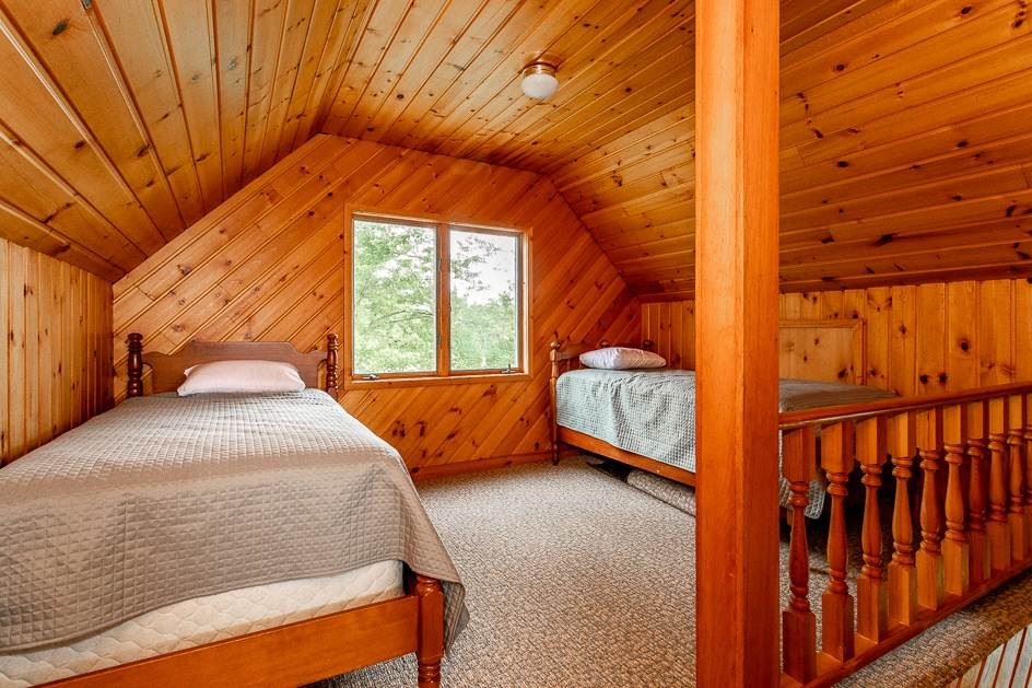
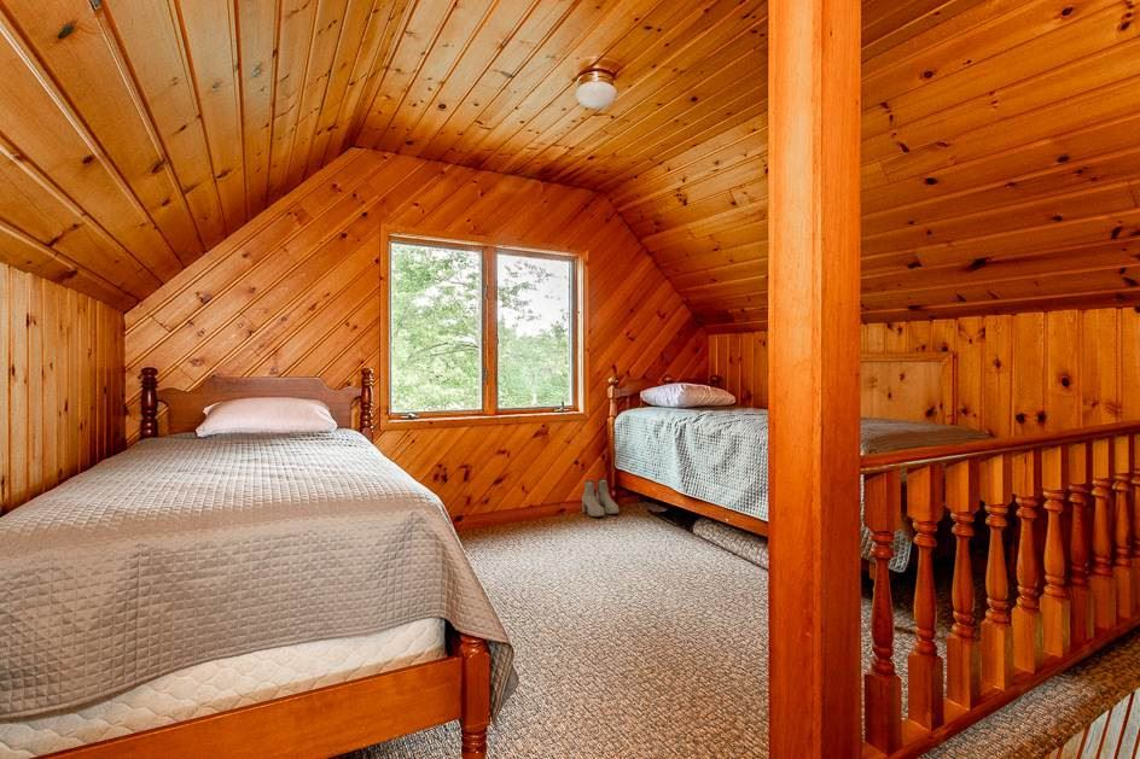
+ boots [581,478,620,518]
